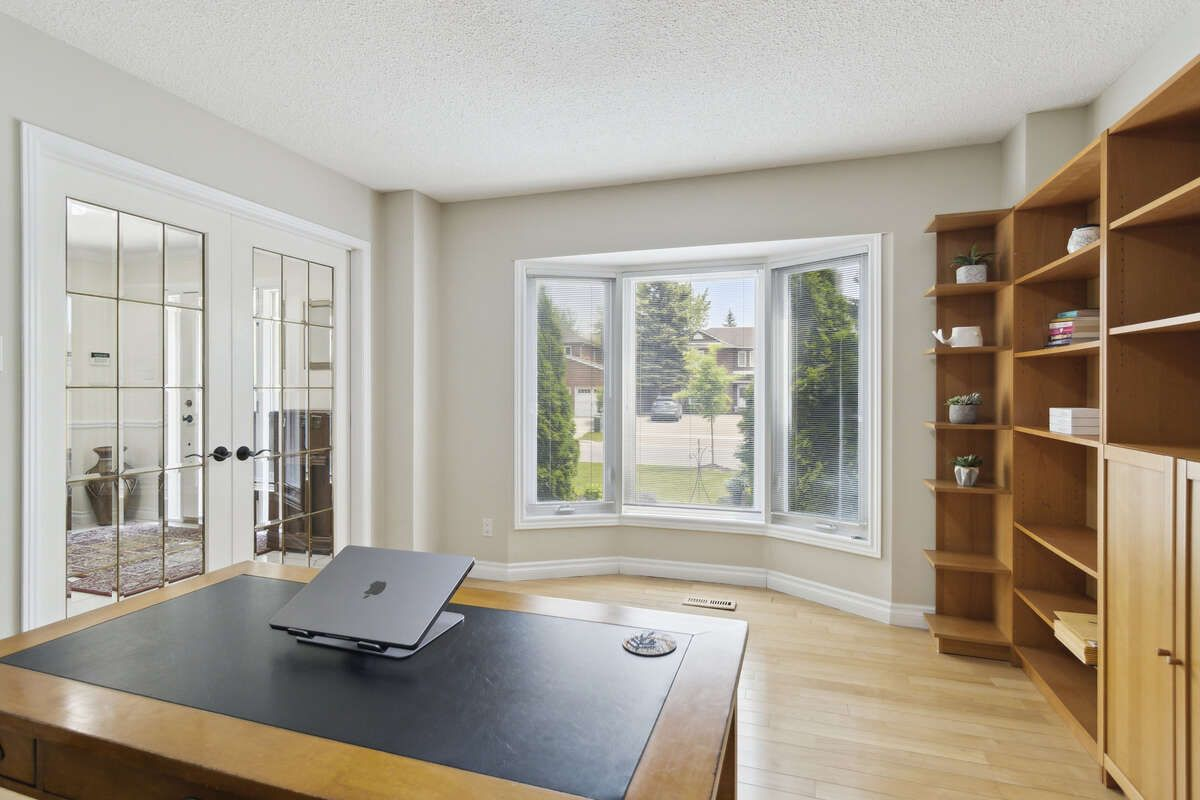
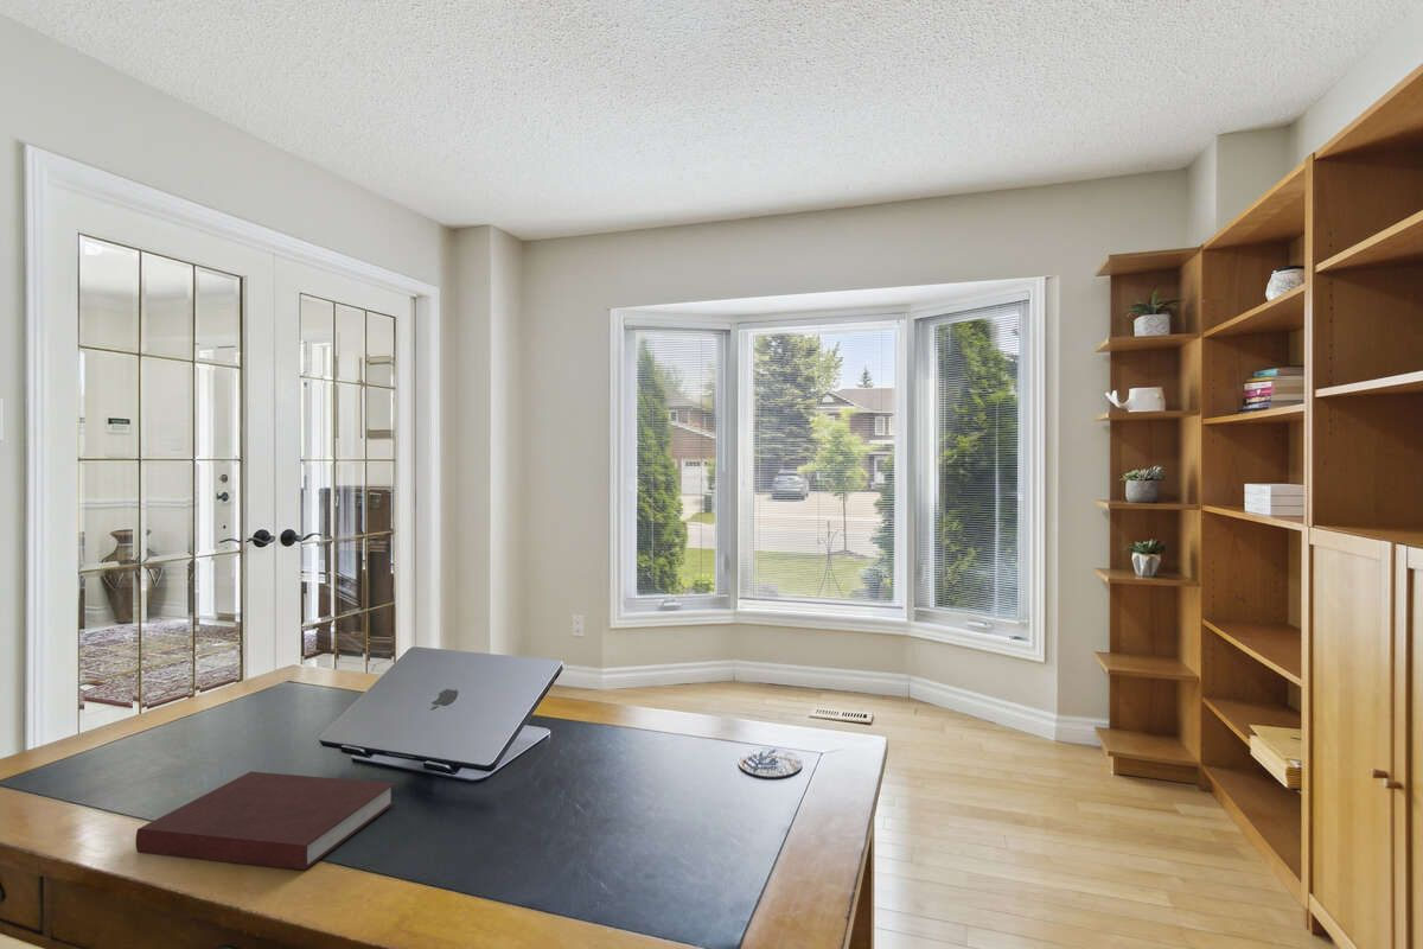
+ notebook [135,770,396,871]
